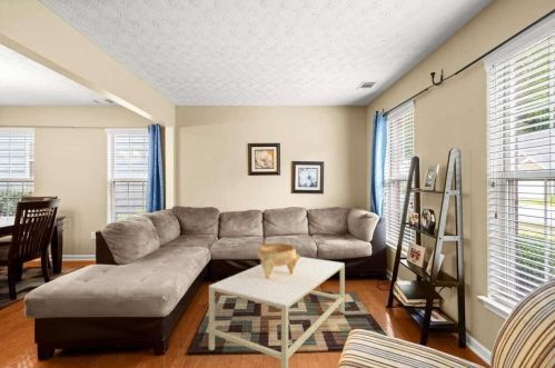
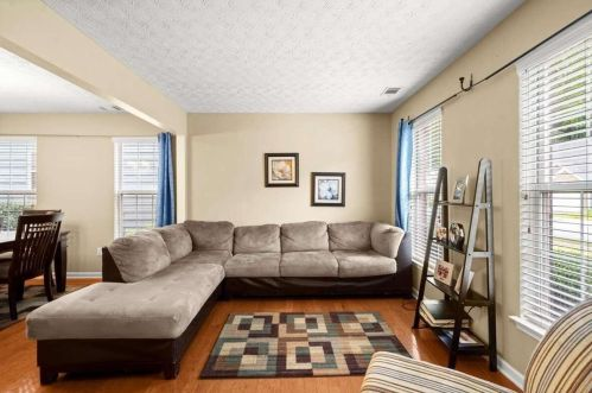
- decorative bowl [256,242,301,279]
- coffee table [208,256,346,368]
